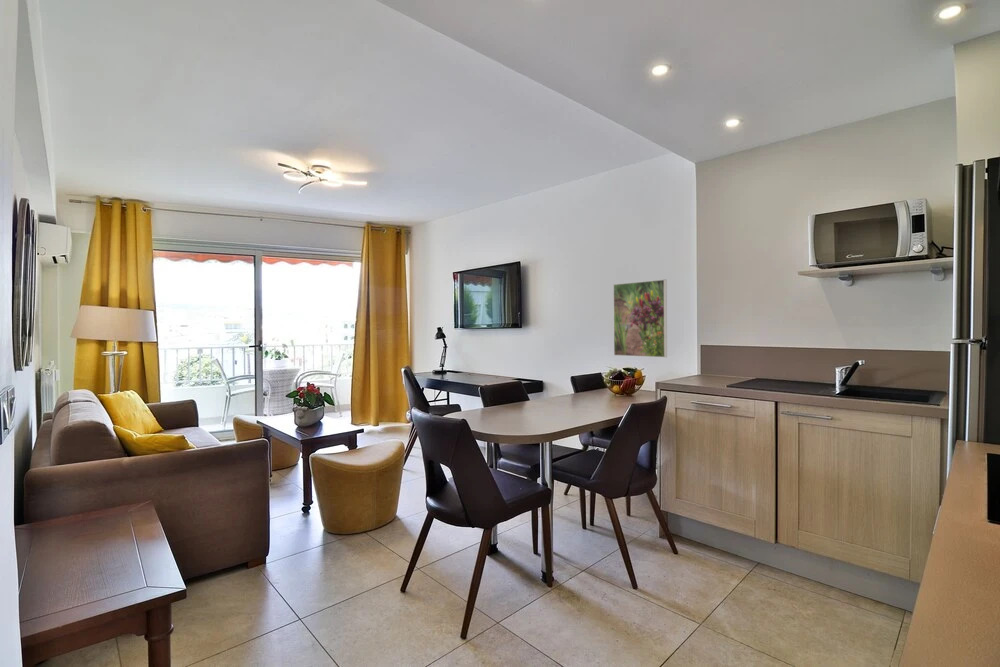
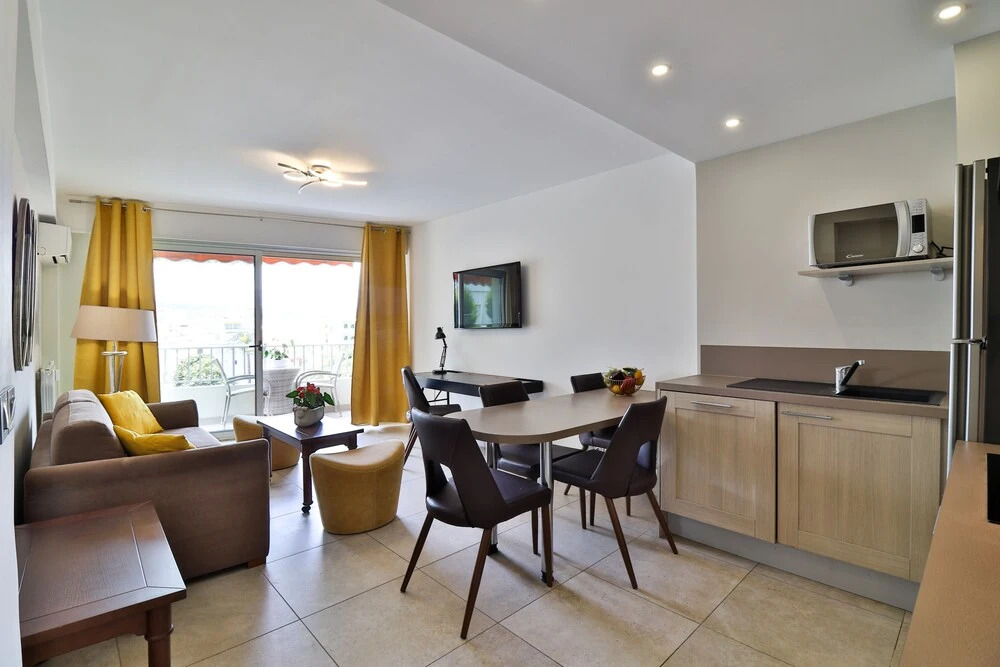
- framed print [612,278,668,358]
